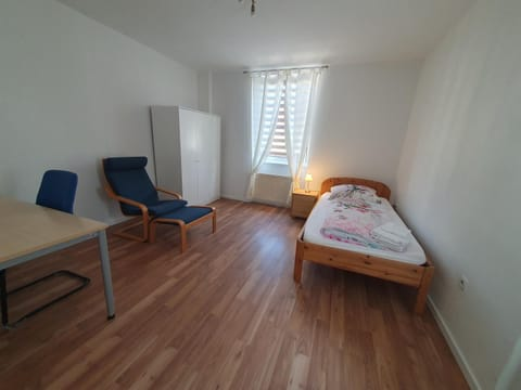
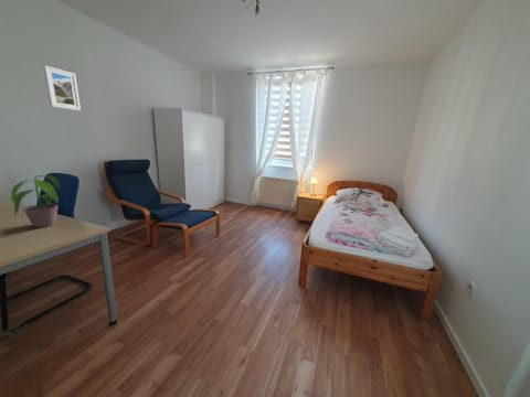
+ potted plant [10,174,62,228]
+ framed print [42,64,82,111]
